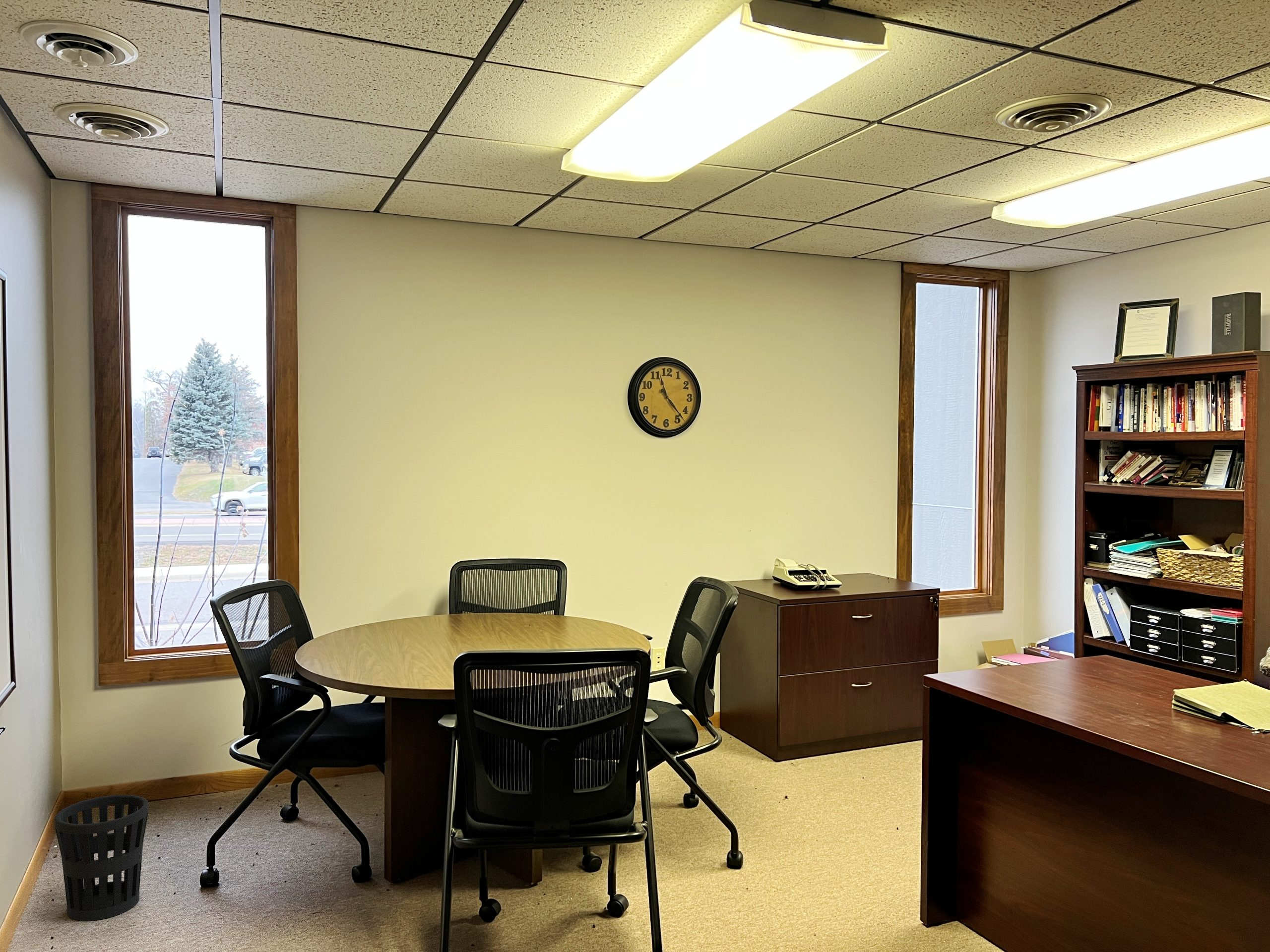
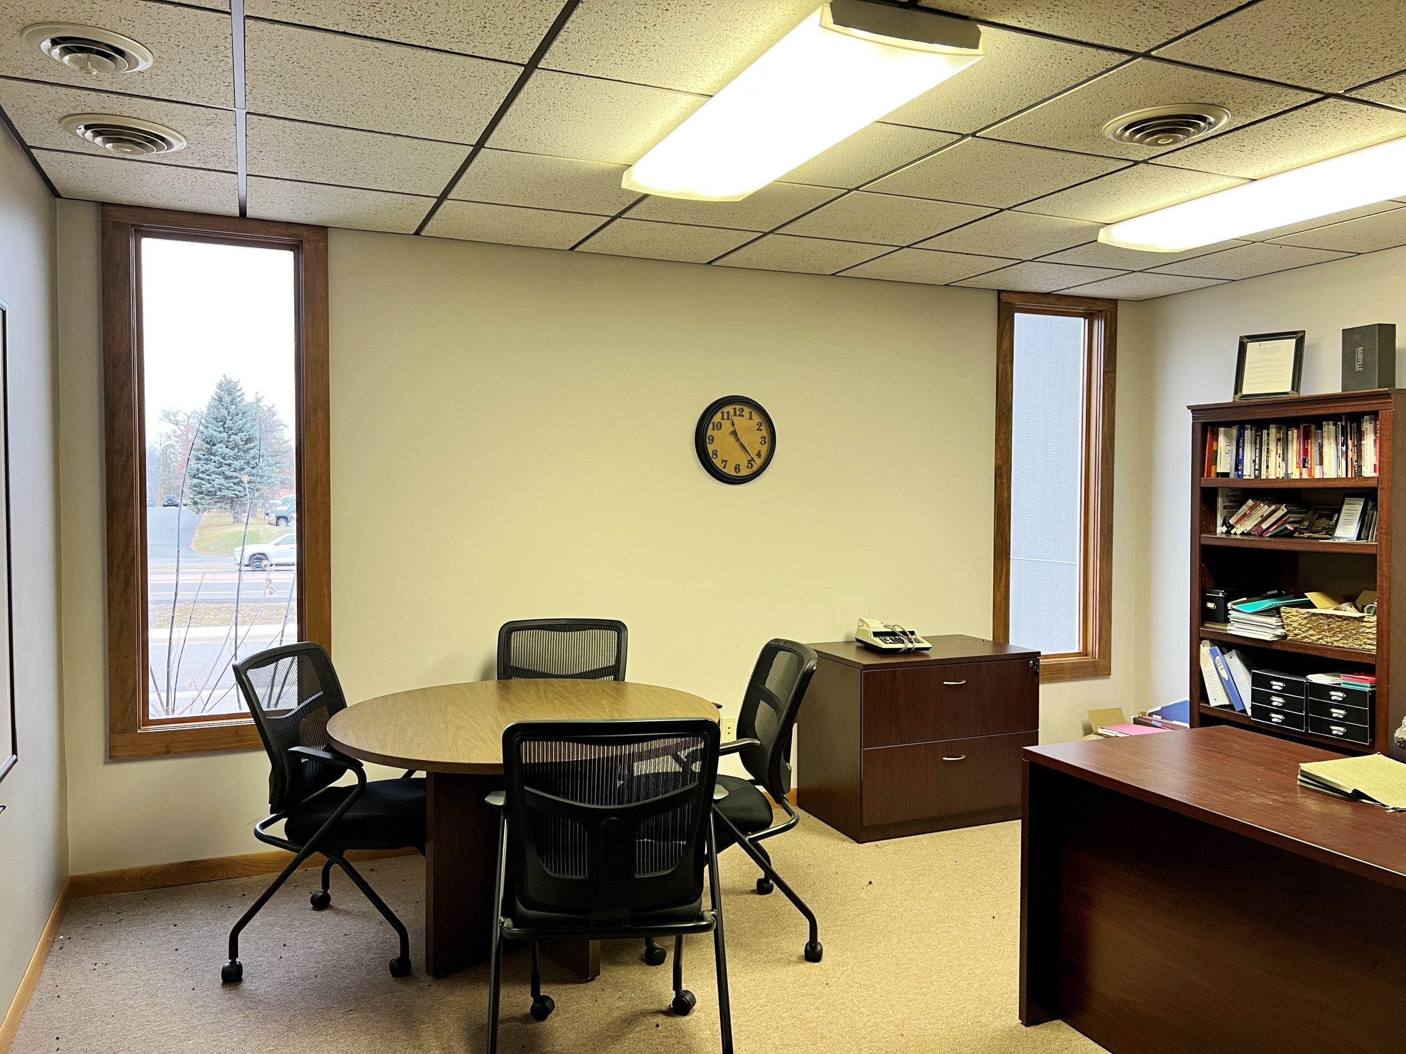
- wastebasket [54,794,149,921]
